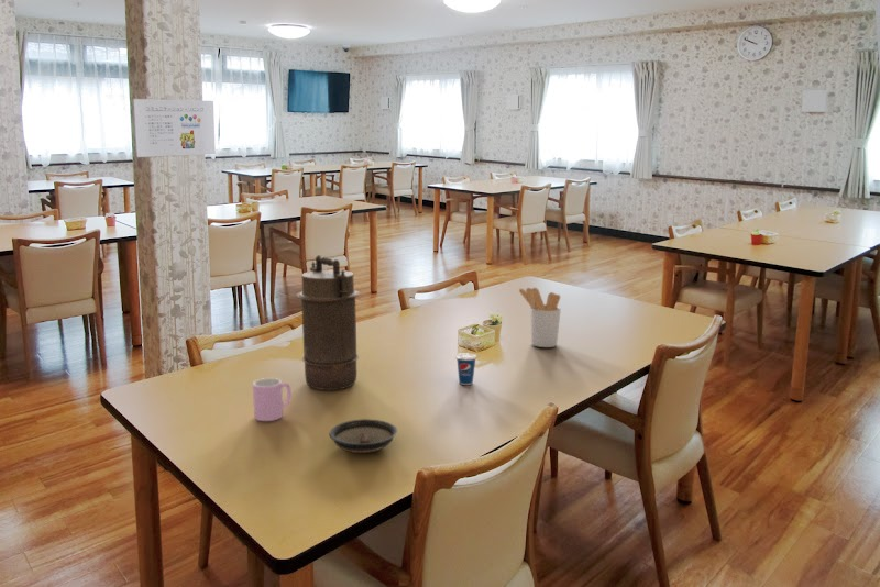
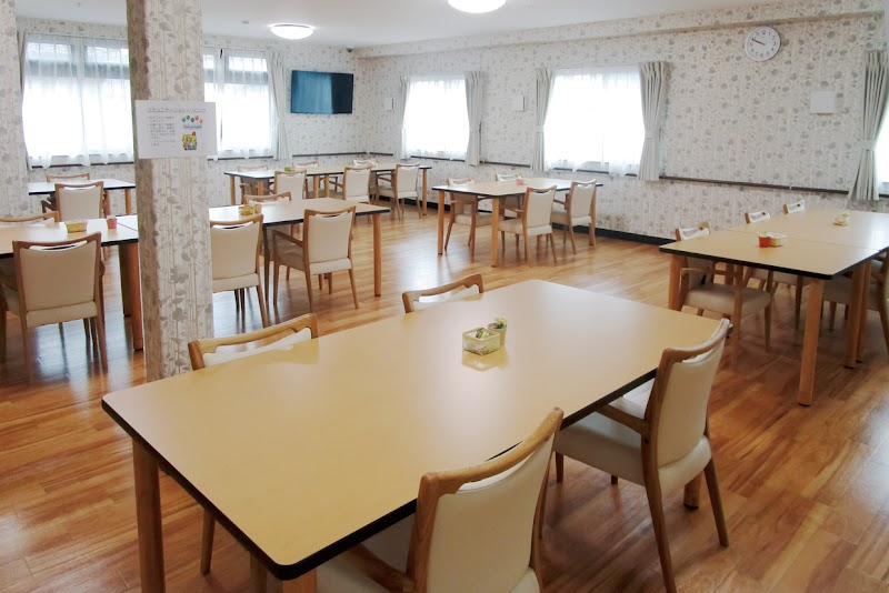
- thermos [296,254,361,391]
- cup [252,377,293,422]
- saucer [328,418,398,454]
- utensil holder [518,287,562,348]
- cup [455,339,477,386]
